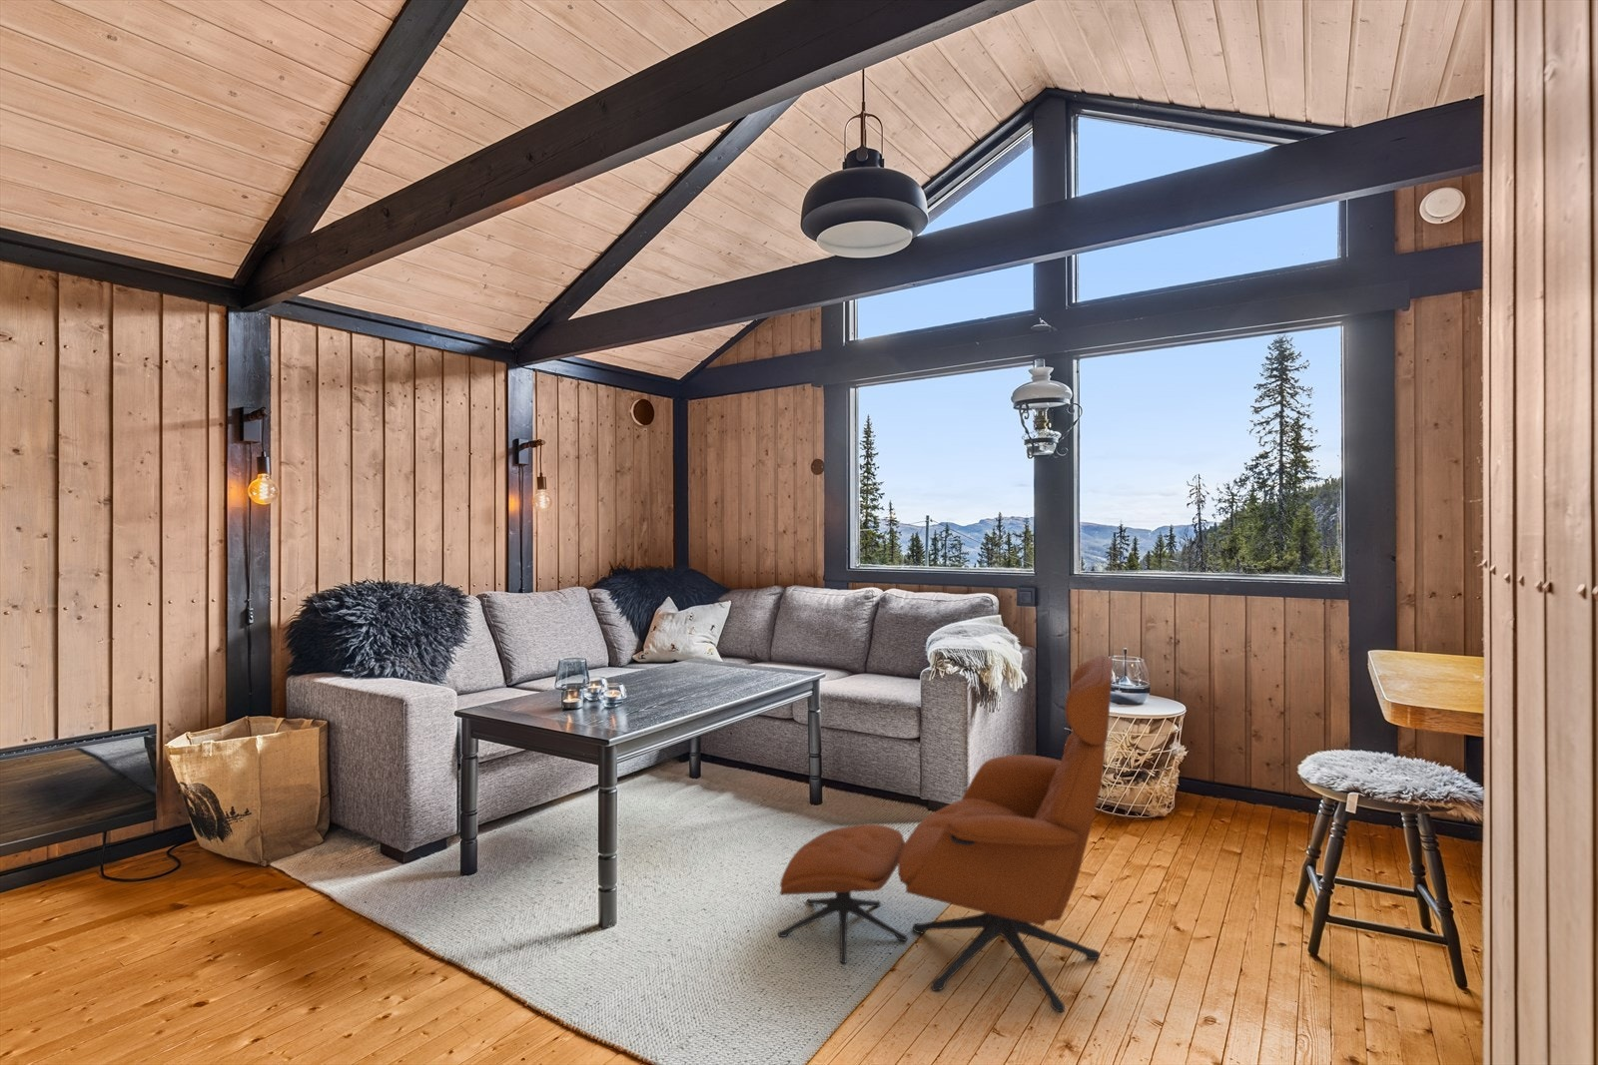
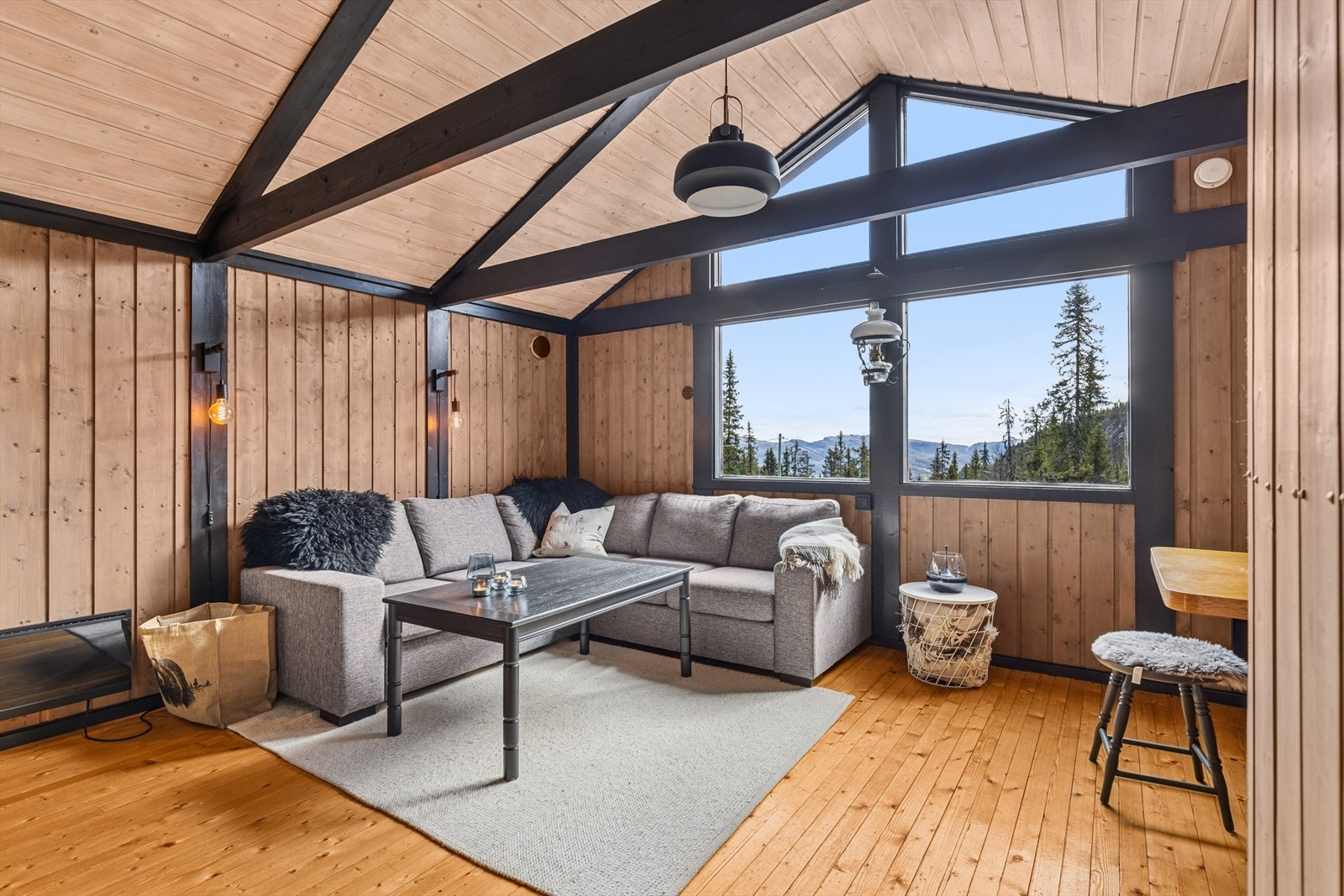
- armchair [778,655,1114,1013]
